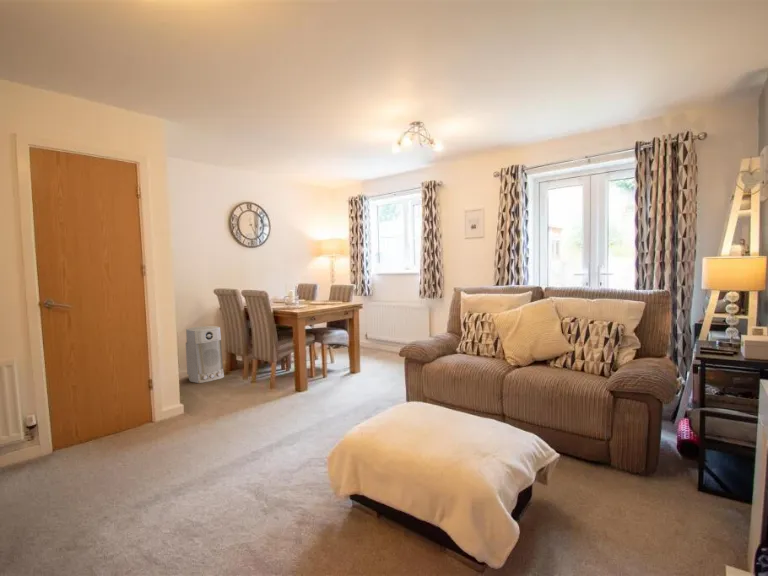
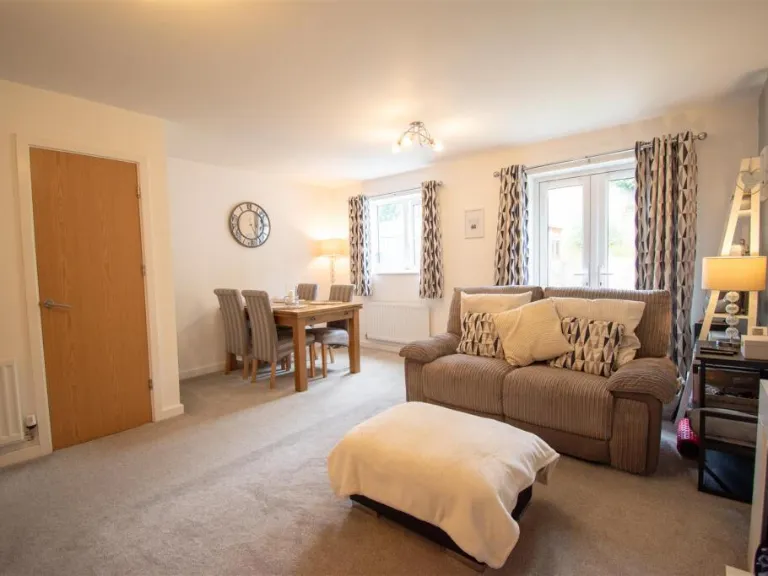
- air purifier [185,325,225,384]
